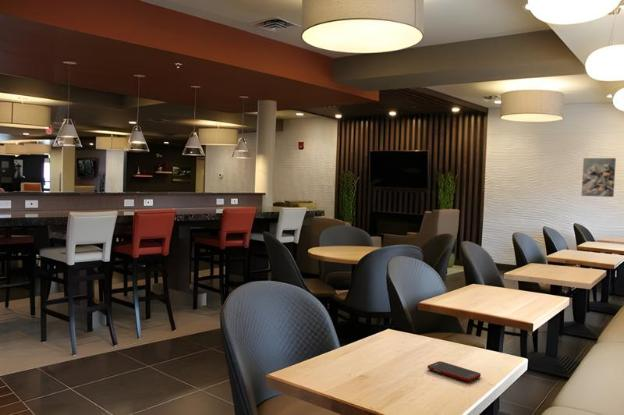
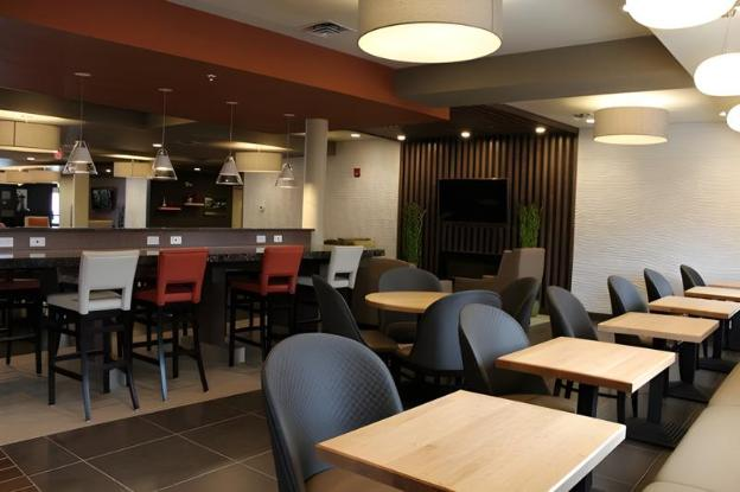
- cell phone [426,360,482,383]
- wall art [581,157,617,198]
